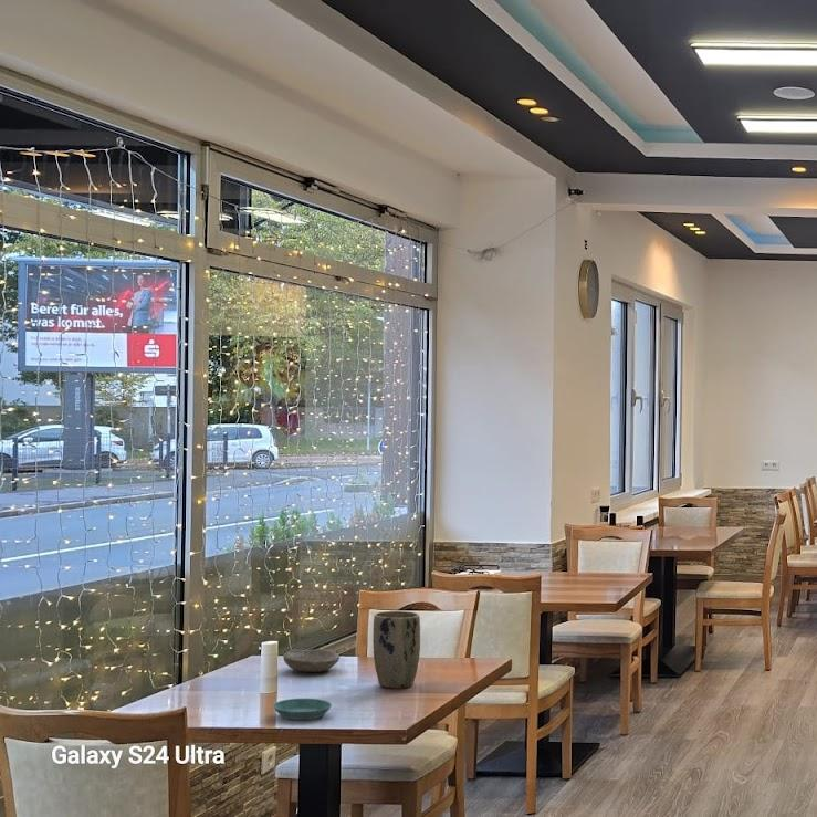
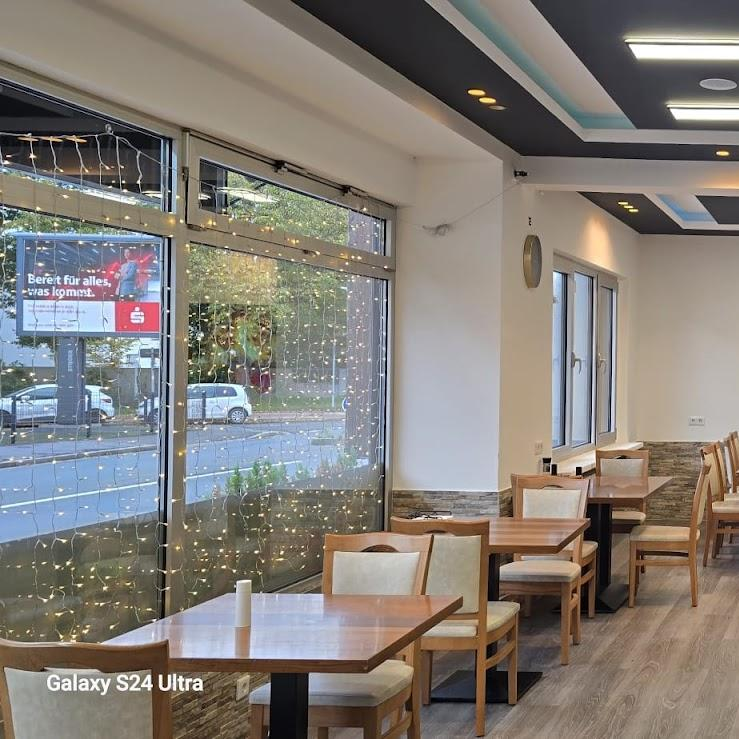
- saucer [272,698,333,721]
- plant pot [371,610,421,689]
- bowl [282,648,341,673]
